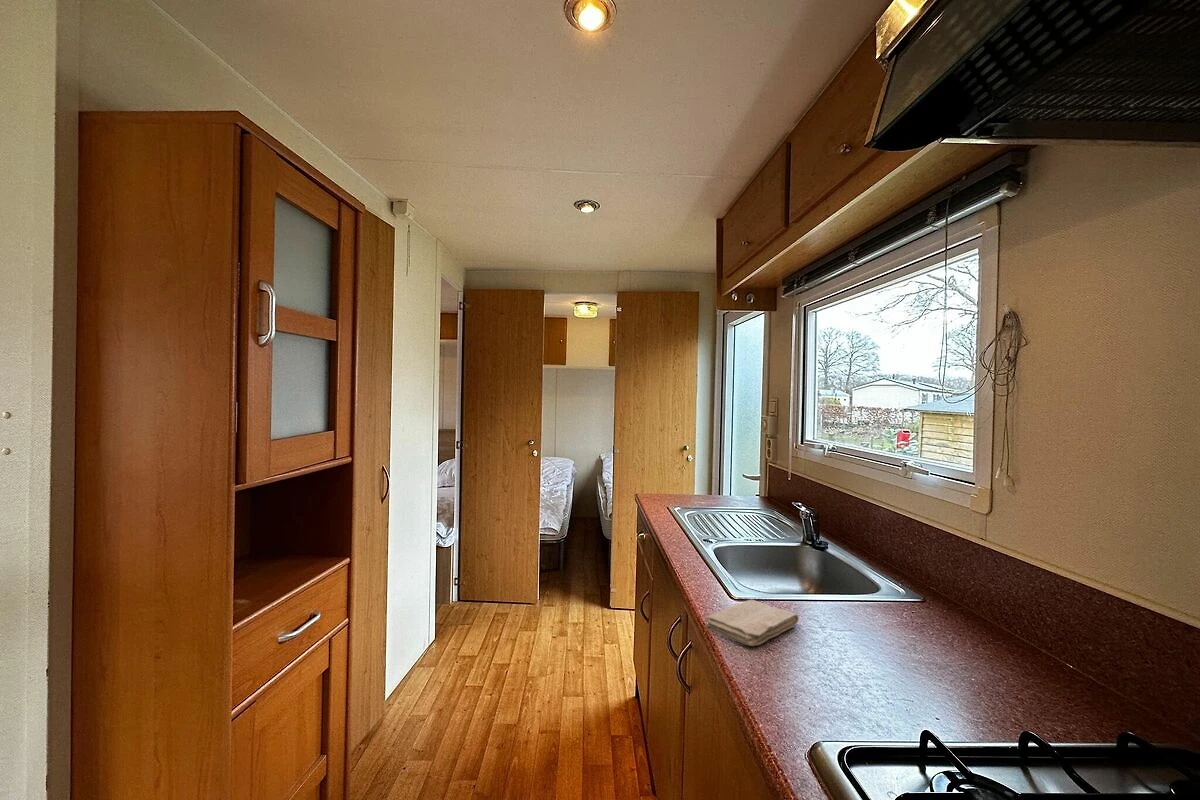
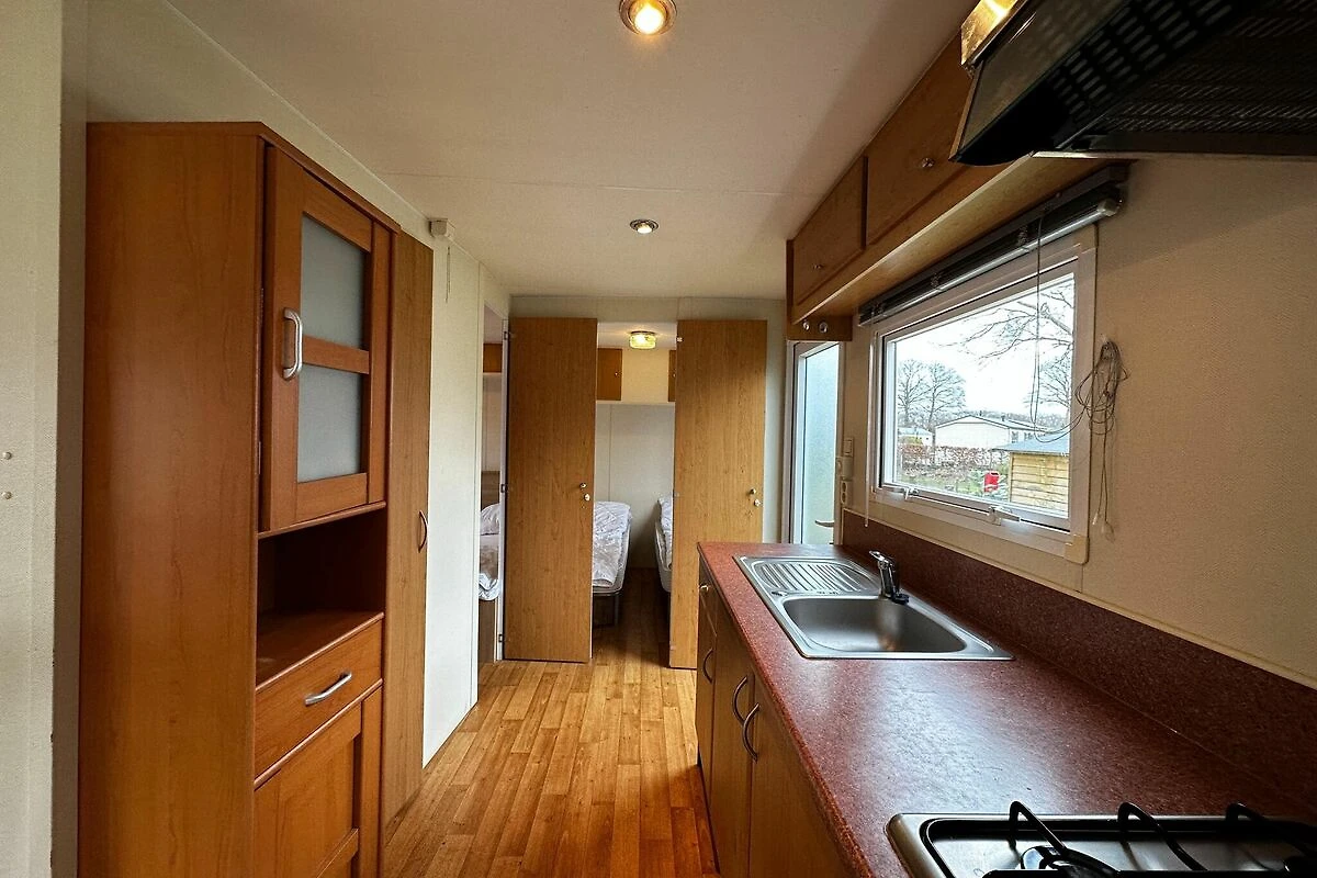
- washcloth [704,599,800,647]
